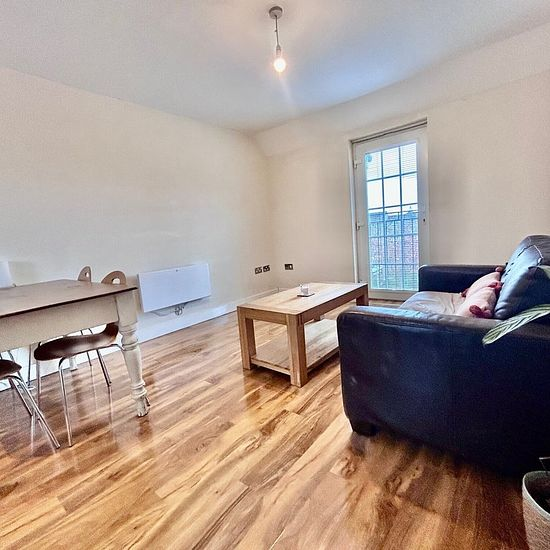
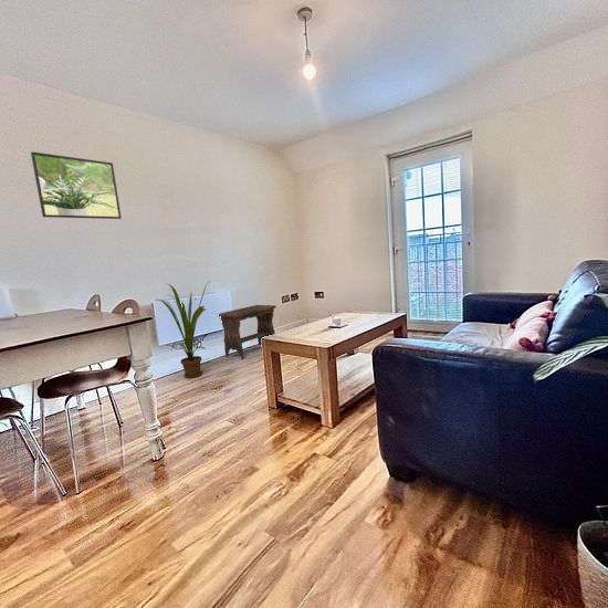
+ house plant [156,280,211,379]
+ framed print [30,150,123,220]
+ footstool [218,304,277,360]
